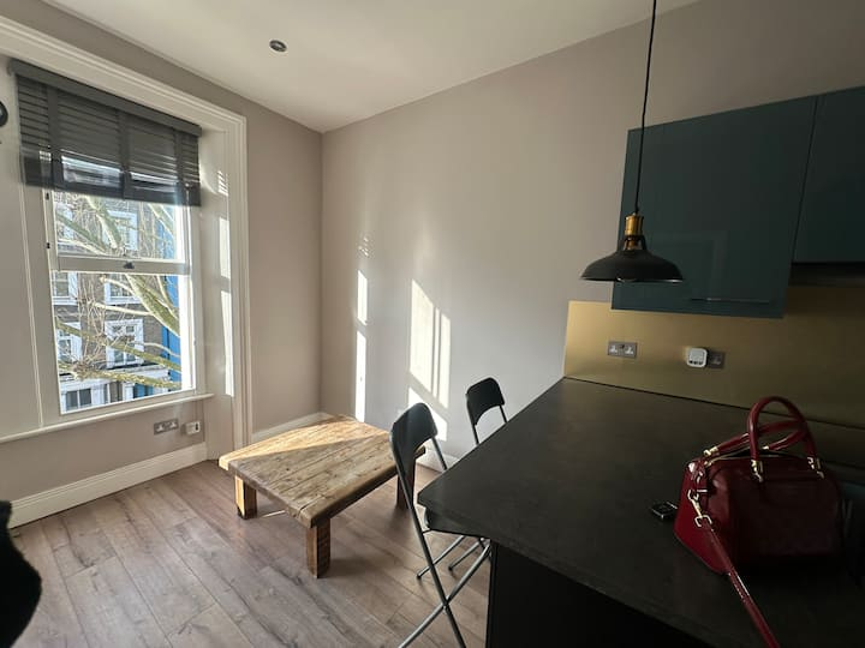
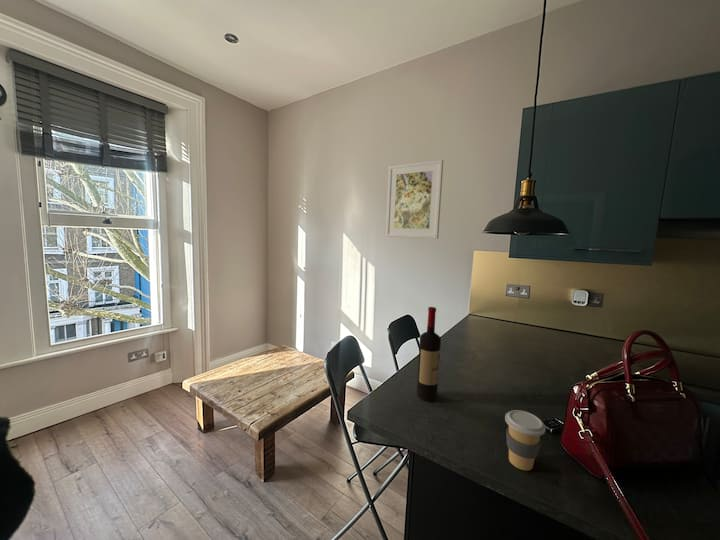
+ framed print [385,159,444,239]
+ wine bottle [416,306,442,402]
+ coffee cup [504,409,547,472]
